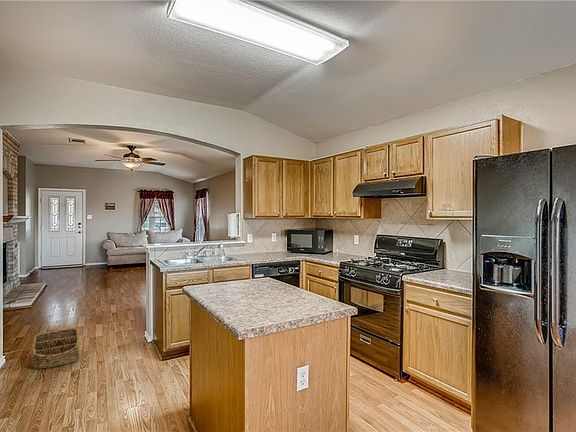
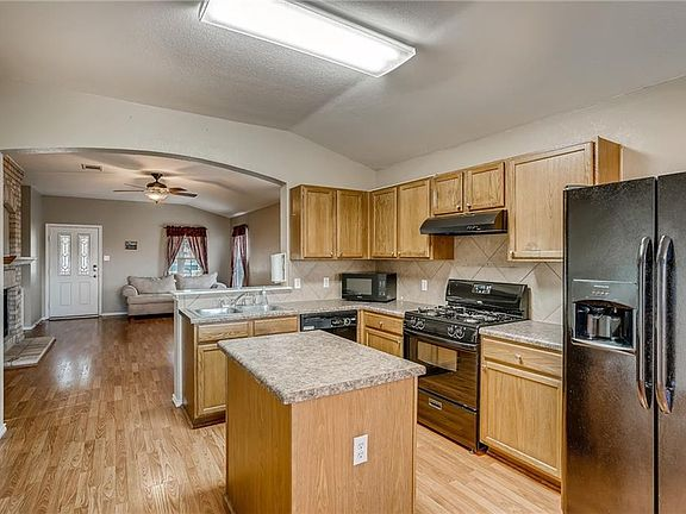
- basket [31,327,80,370]
